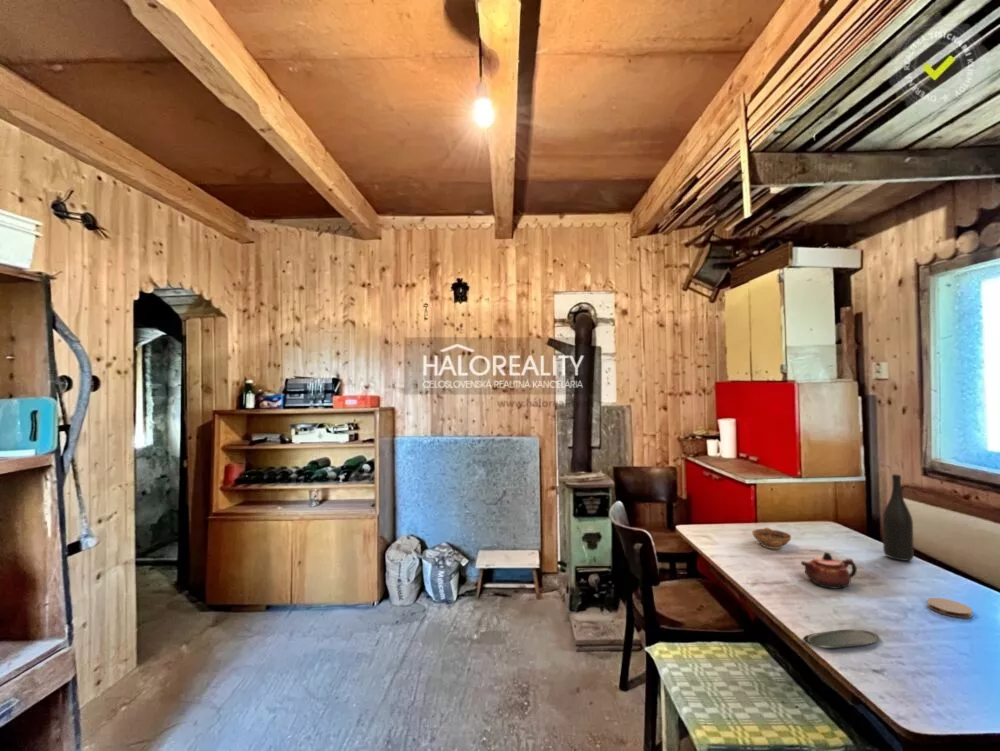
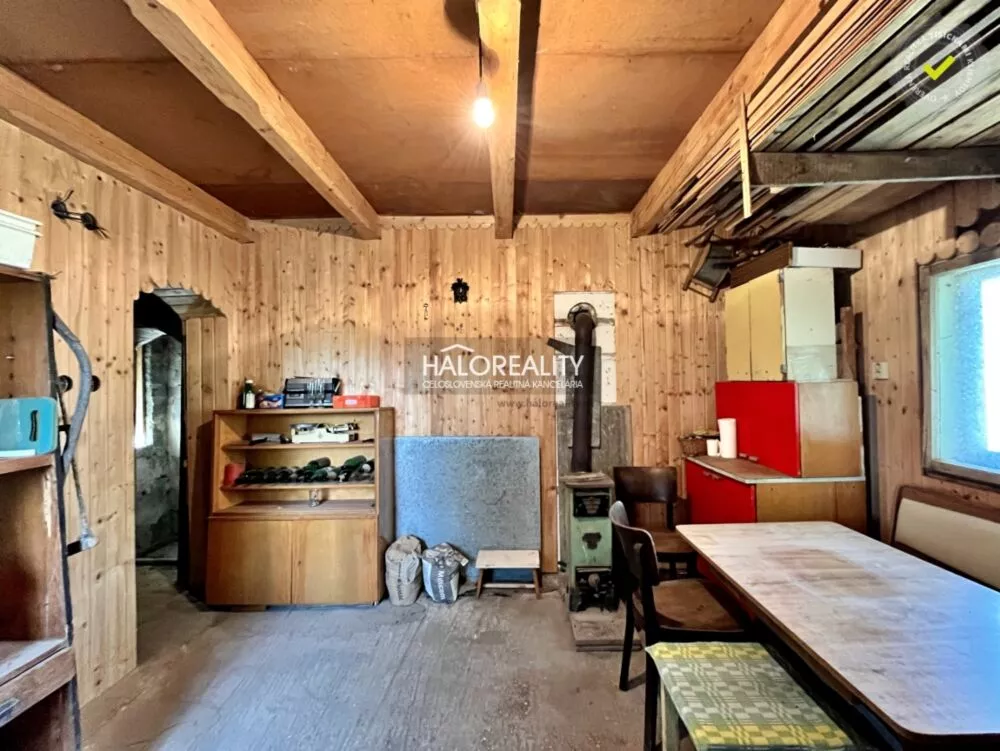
- wine bottle [882,473,915,562]
- bowl [751,527,792,550]
- coaster [926,597,974,619]
- oval tray [802,628,880,649]
- teapot [800,551,858,590]
